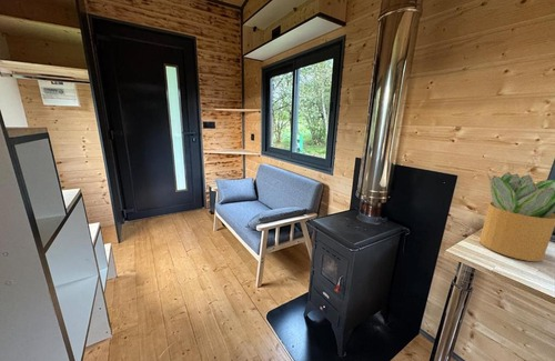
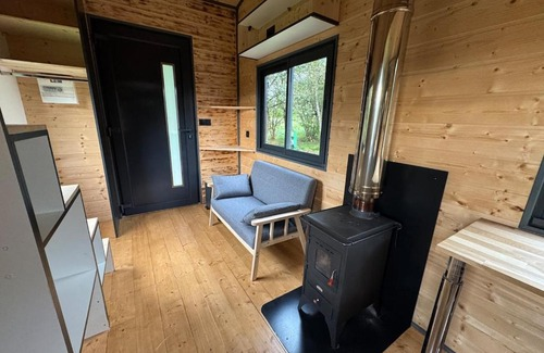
- potted plant [478,171,555,262]
